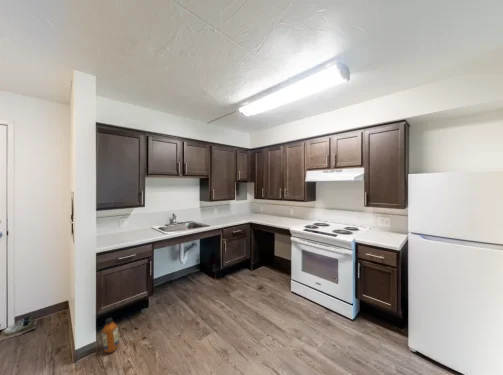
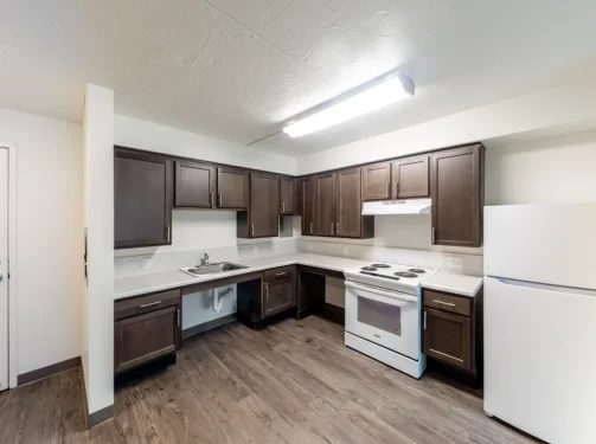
- shoe [0,314,40,342]
- bottle [101,317,120,354]
